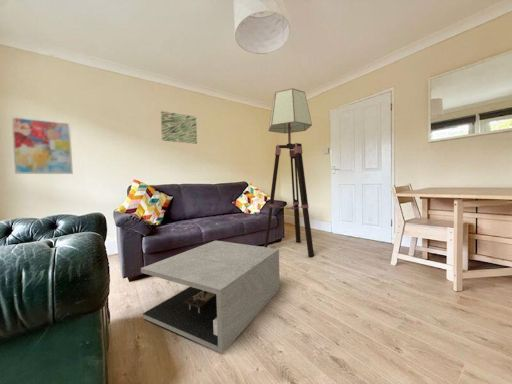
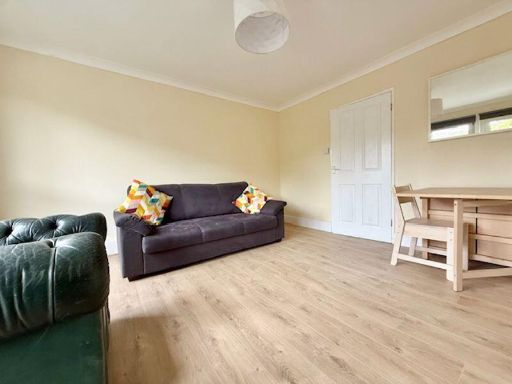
- wall art [10,115,74,175]
- coffee table [140,240,281,354]
- wall art [160,110,198,145]
- floor lamp [263,87,315,258]
